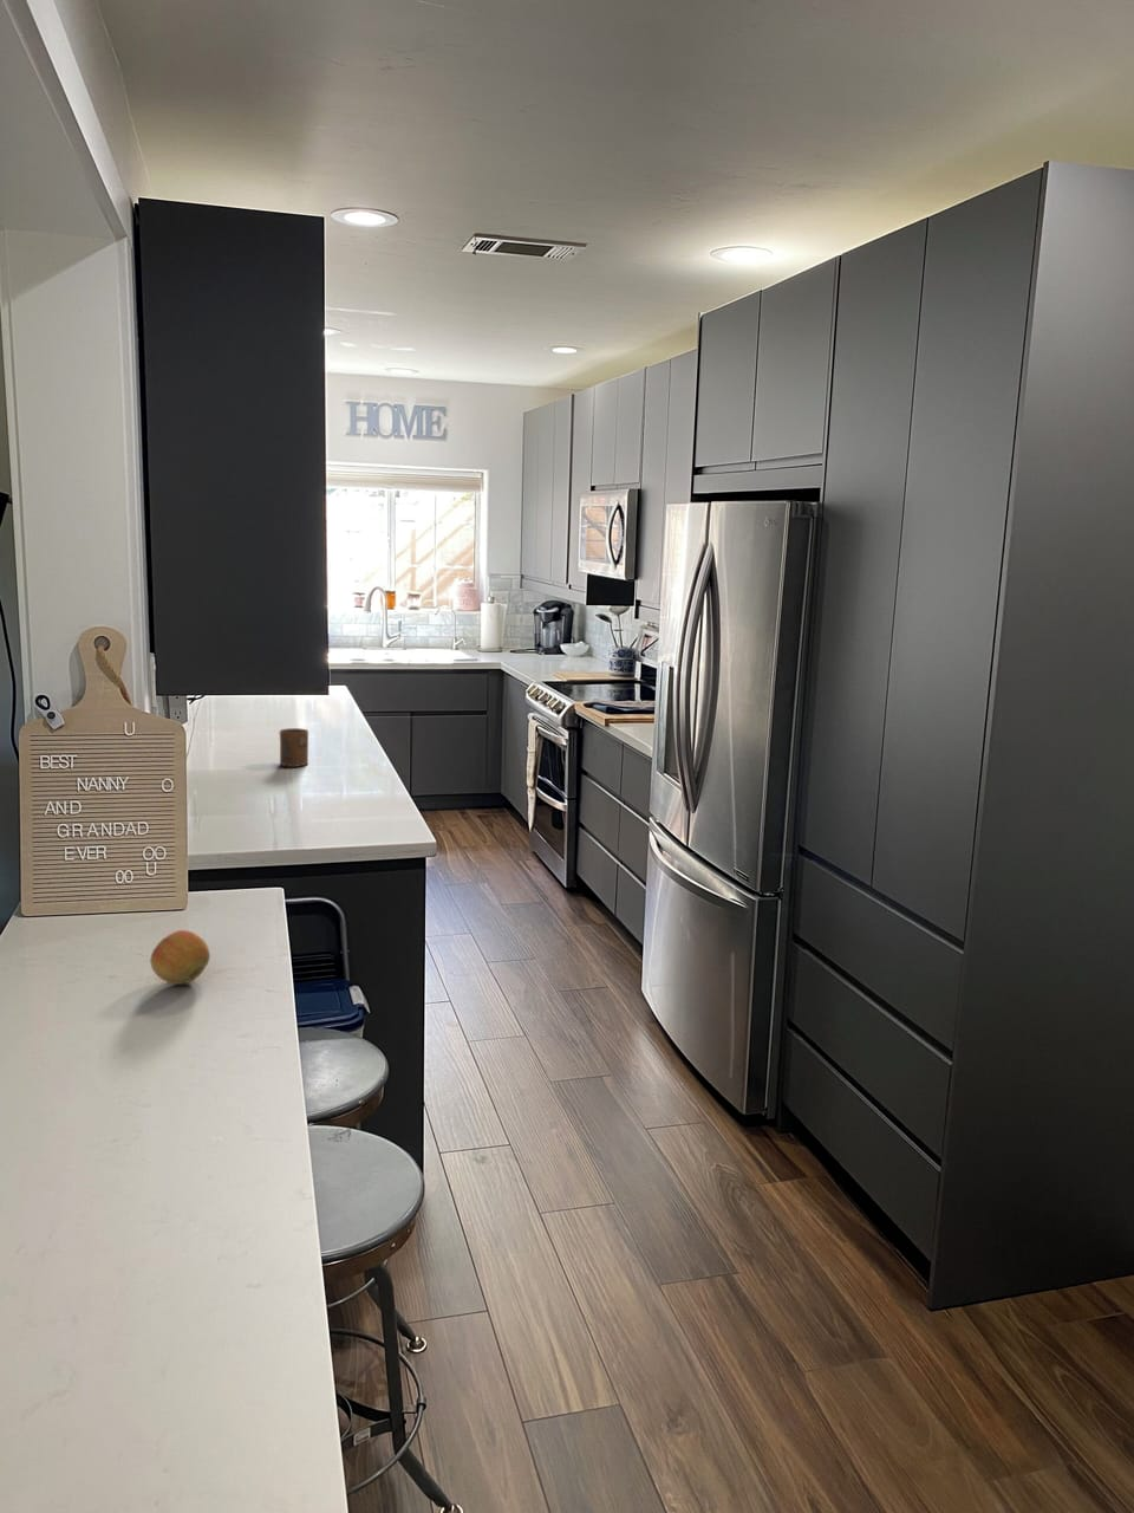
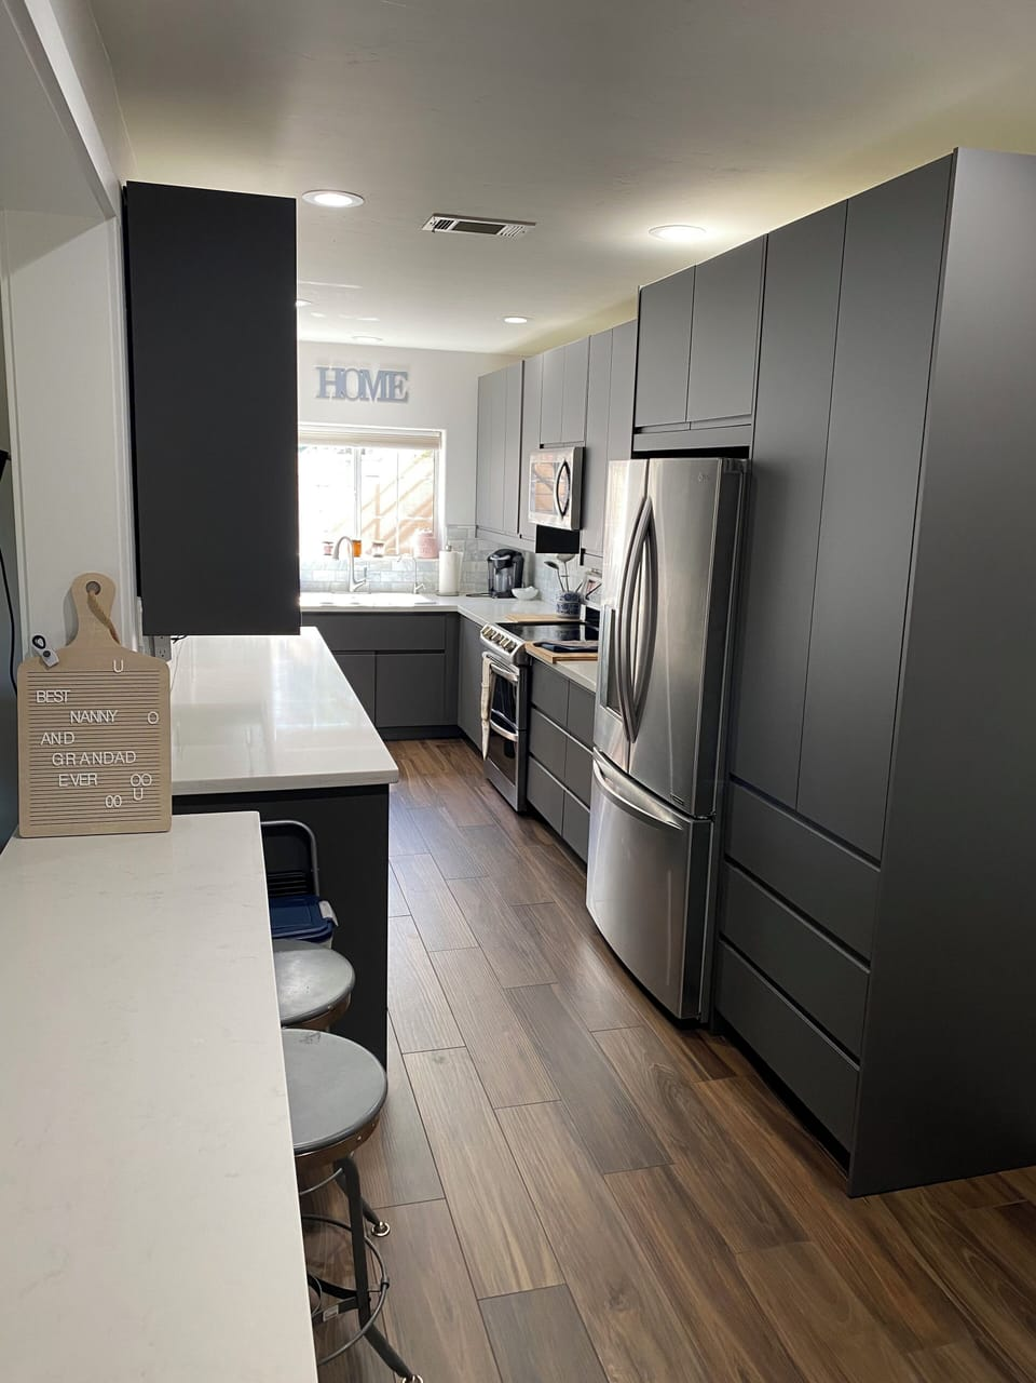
- cup [279,727,310,768]
- fruit [149,929,212,985]
